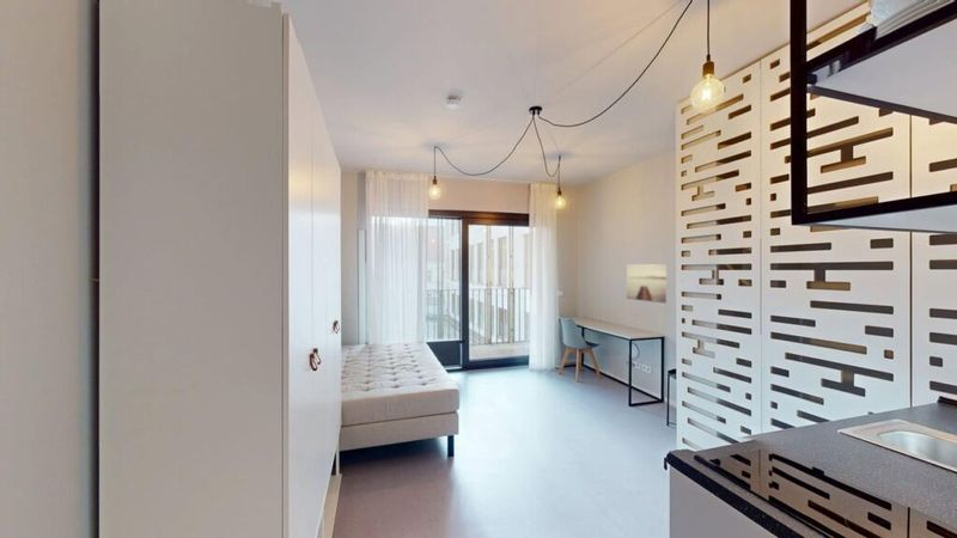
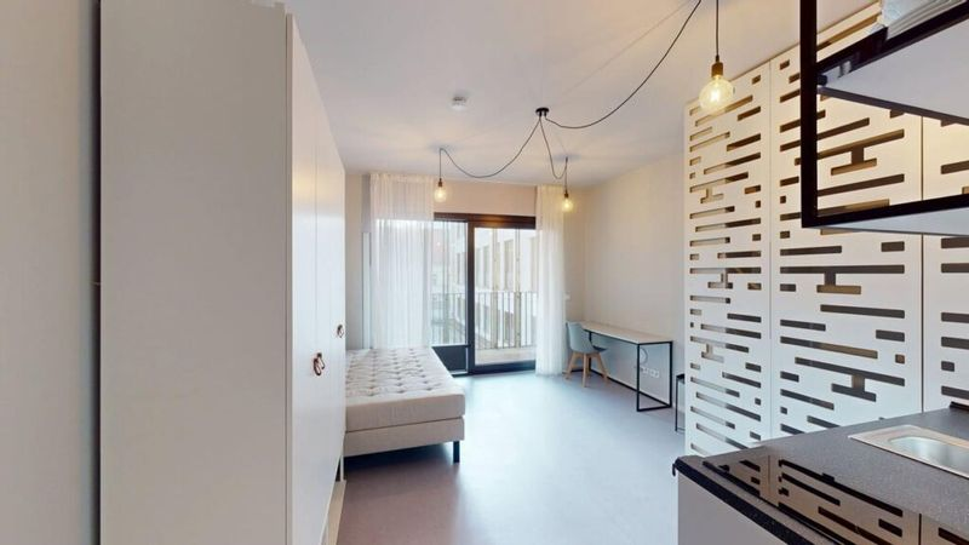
- wall art [626,263,668,304]
